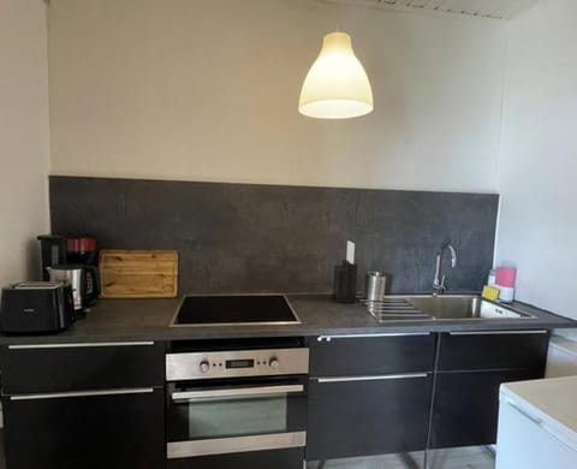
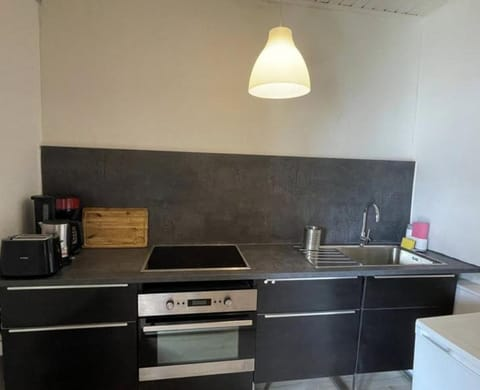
- knife block [331,241,358,304]
